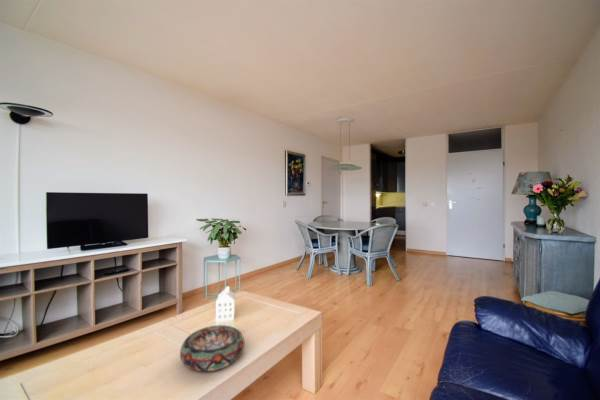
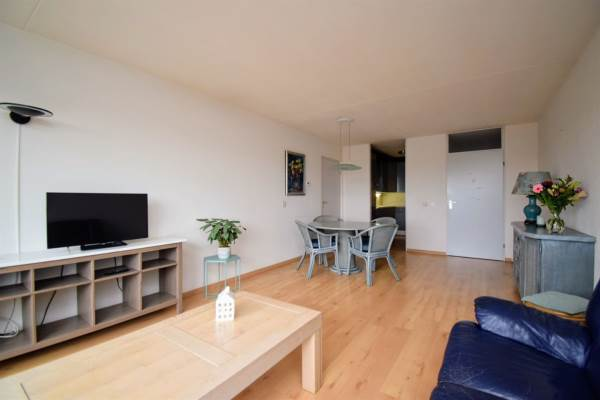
- decorative bowl [179,324,246,372]
